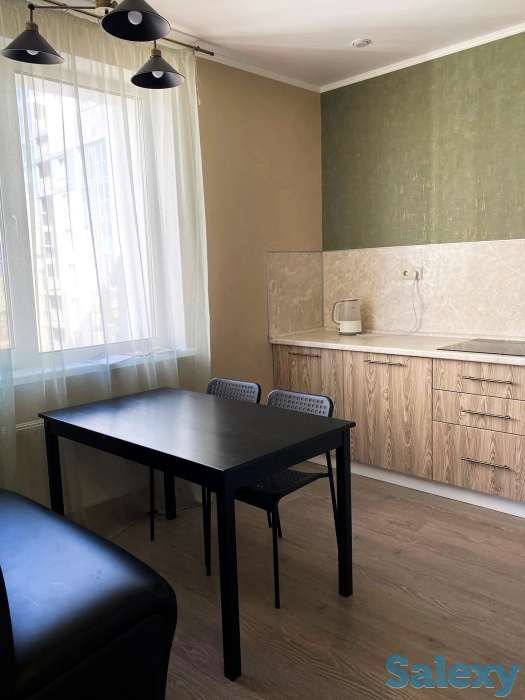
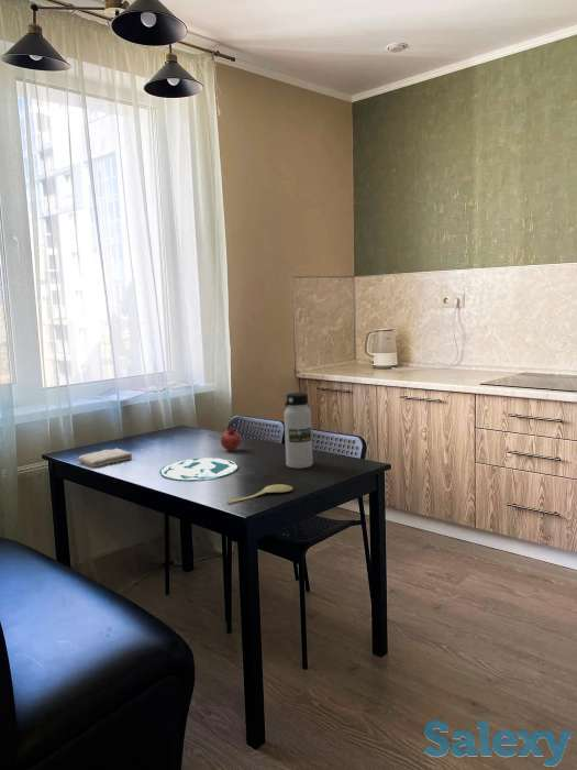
+ water bottle [284,392,314,470]
+ spoon [225,483,295,504]
+ plate [158,457,240,481]
+ fruit [220,427,242,452]
+ washcloth [76,448,133,469]
